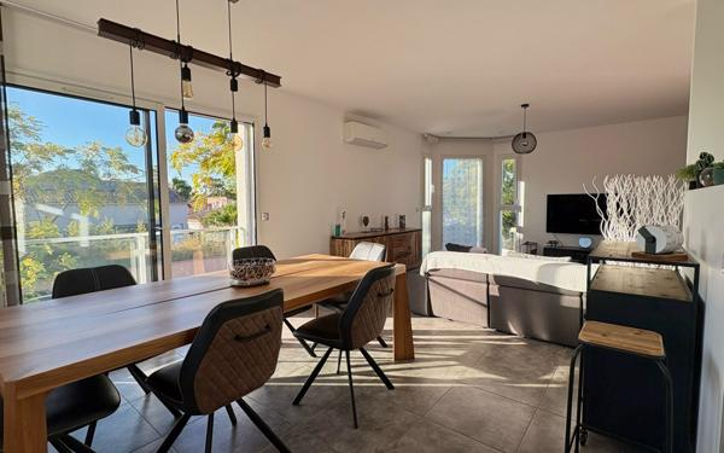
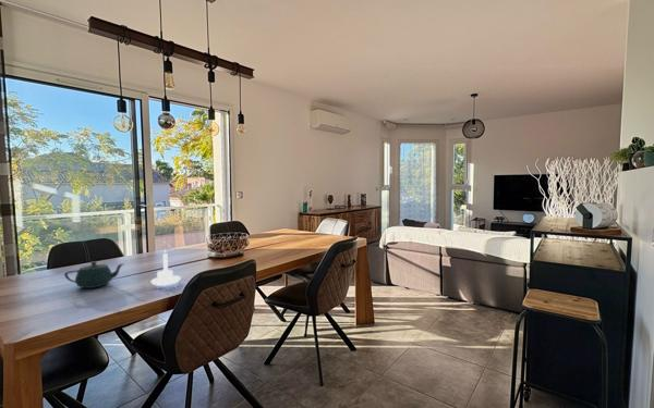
+ teapot [63,260,125,289]
+ candle holder [150,248,182,287]
